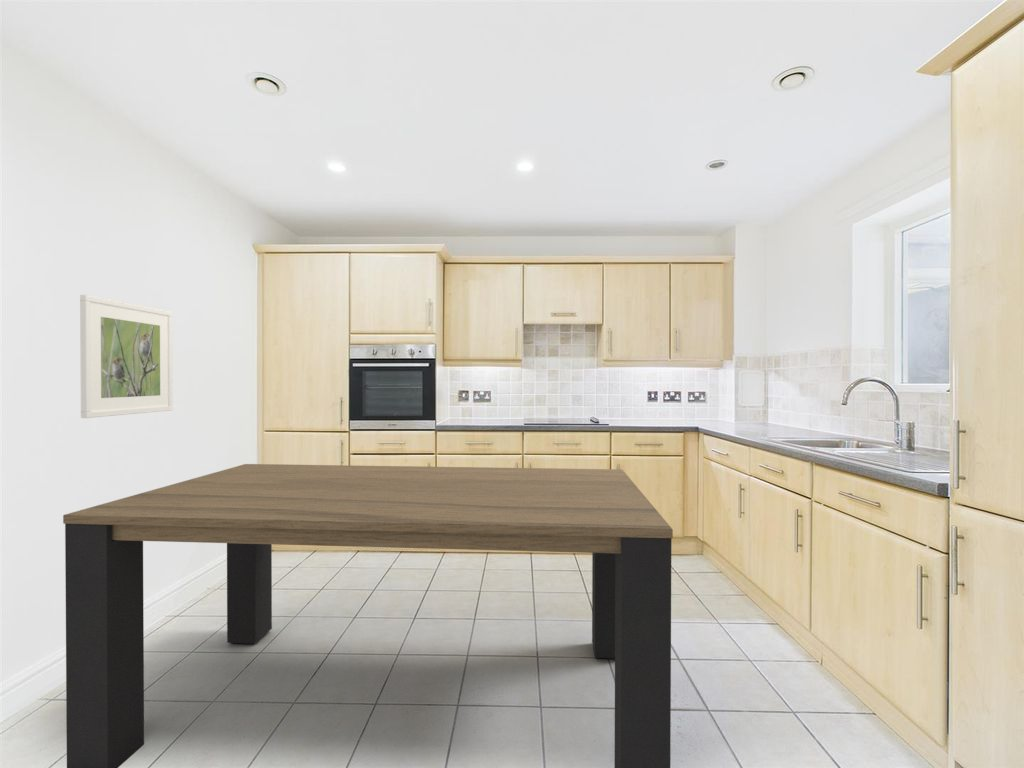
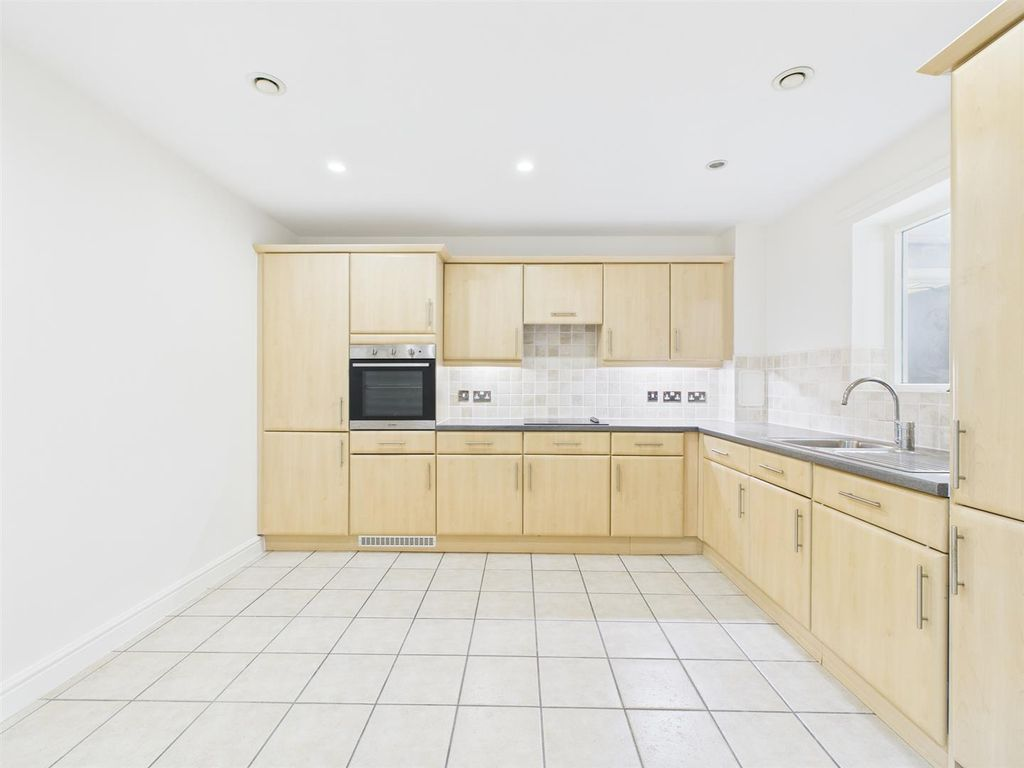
- dining table [62,463,674,768]
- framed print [79,294,173,419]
